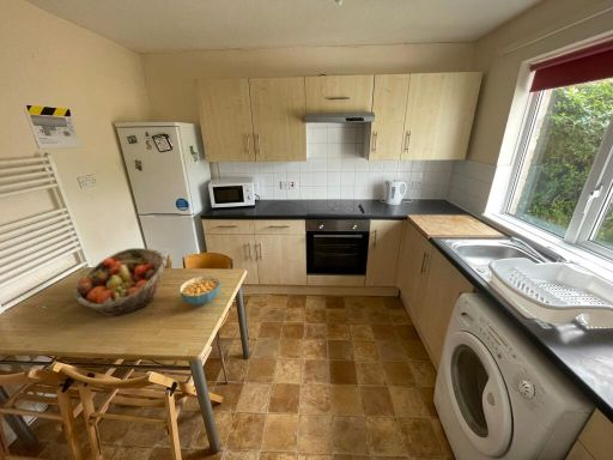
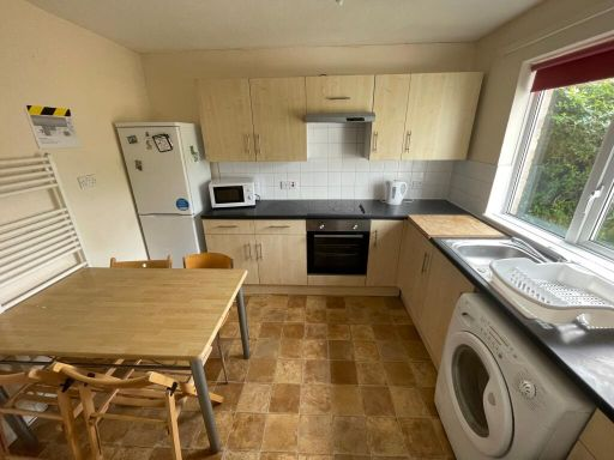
- fruit basket [73,247,168,317]
- cereal bowl [178,274,221,307]
